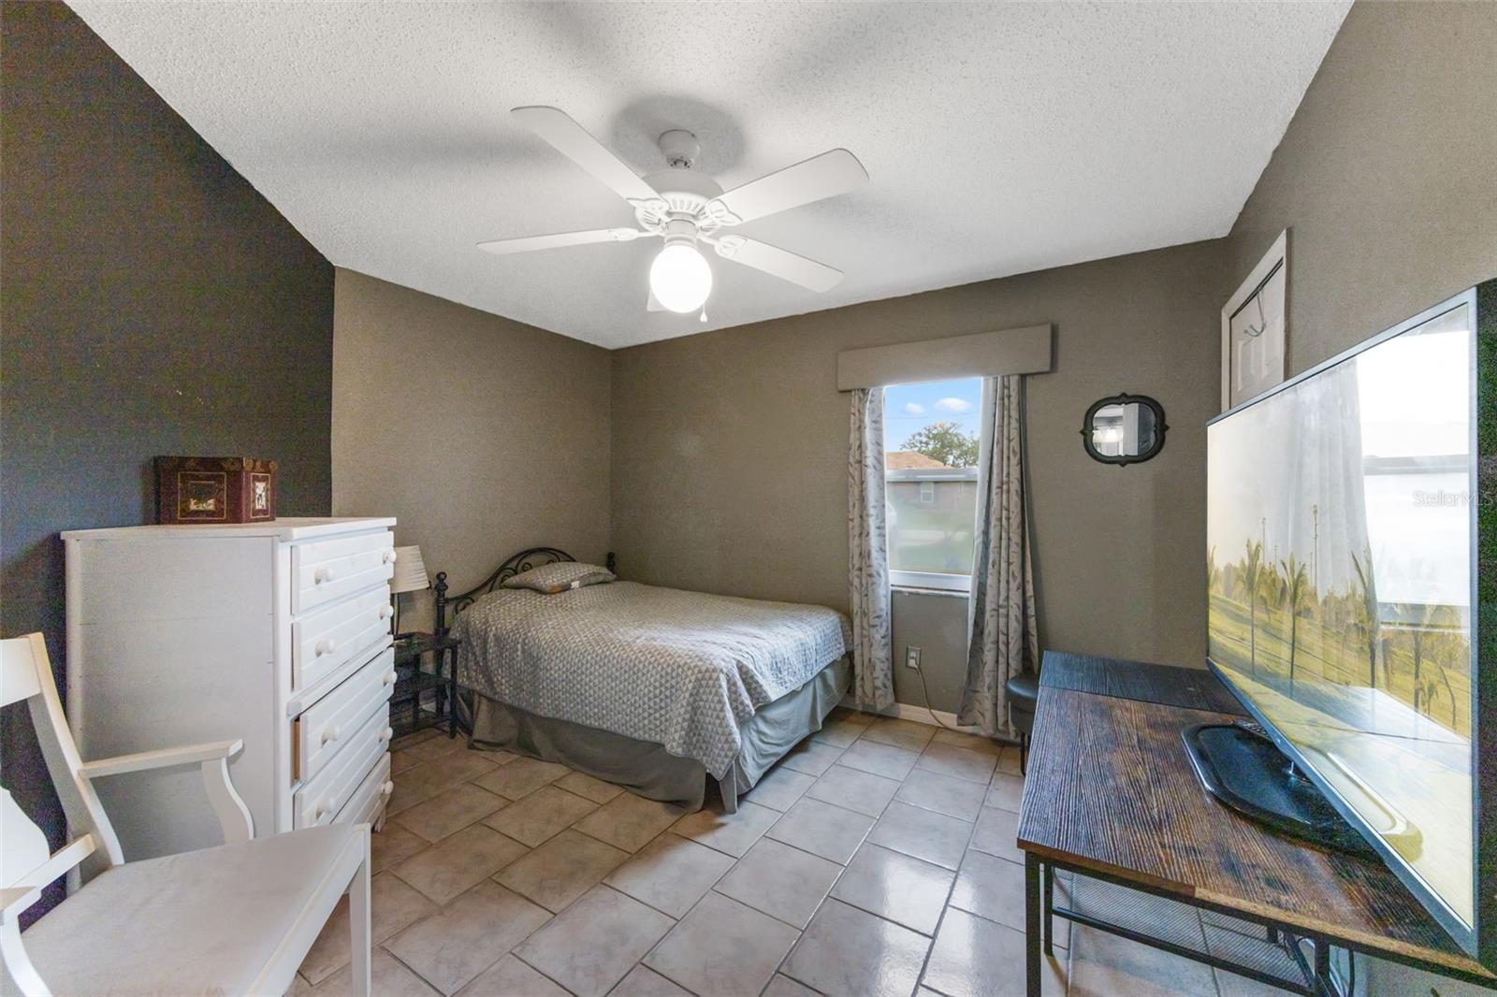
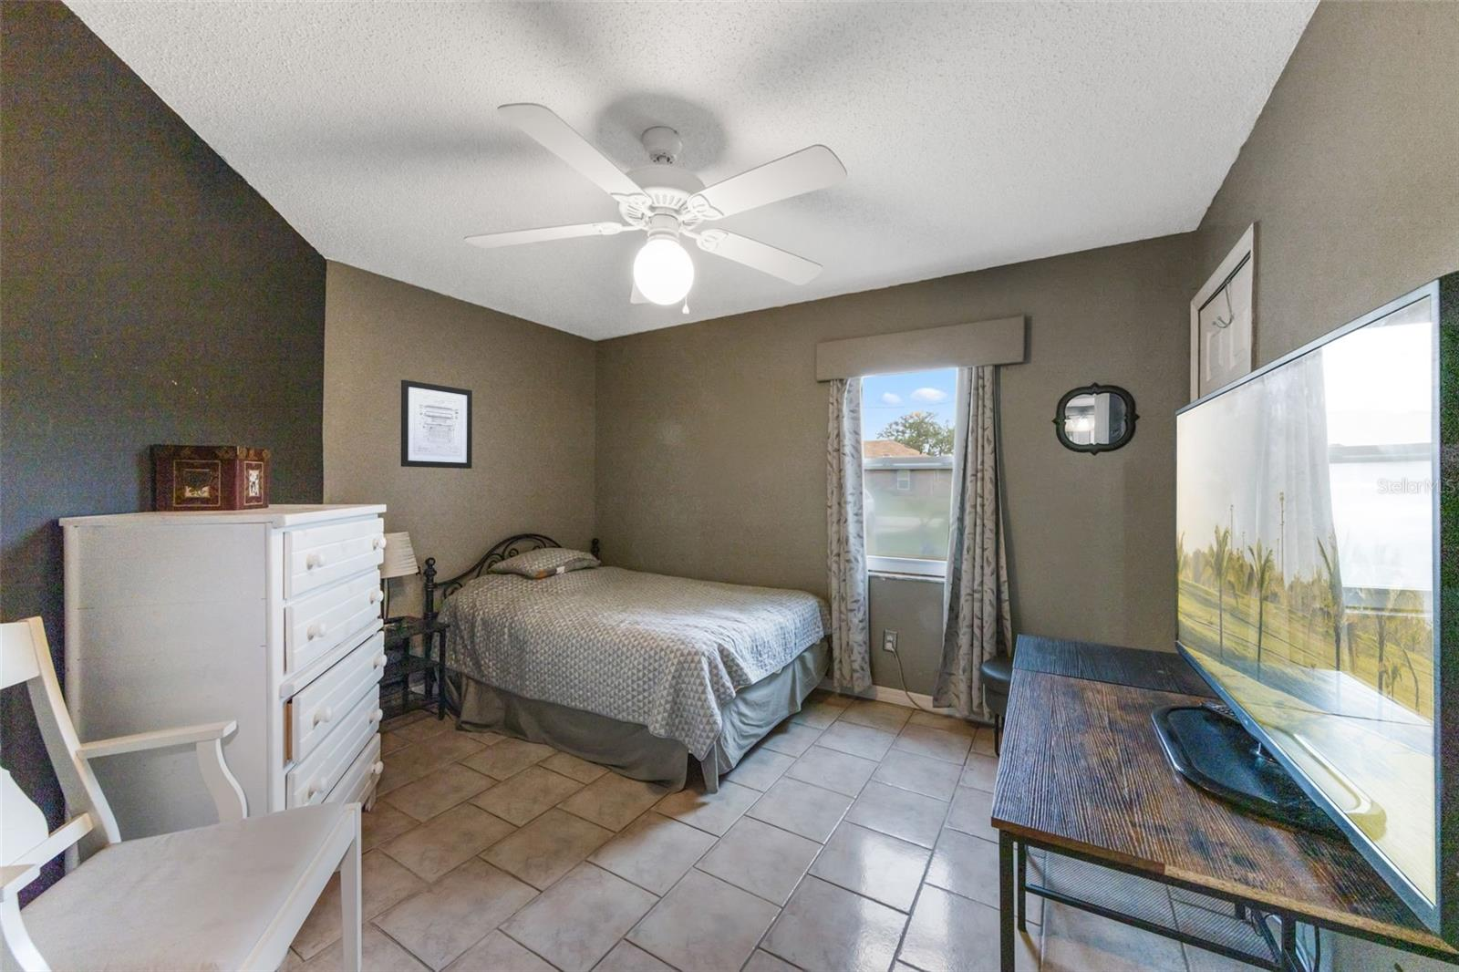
+ wall art [400,380,473,470]
